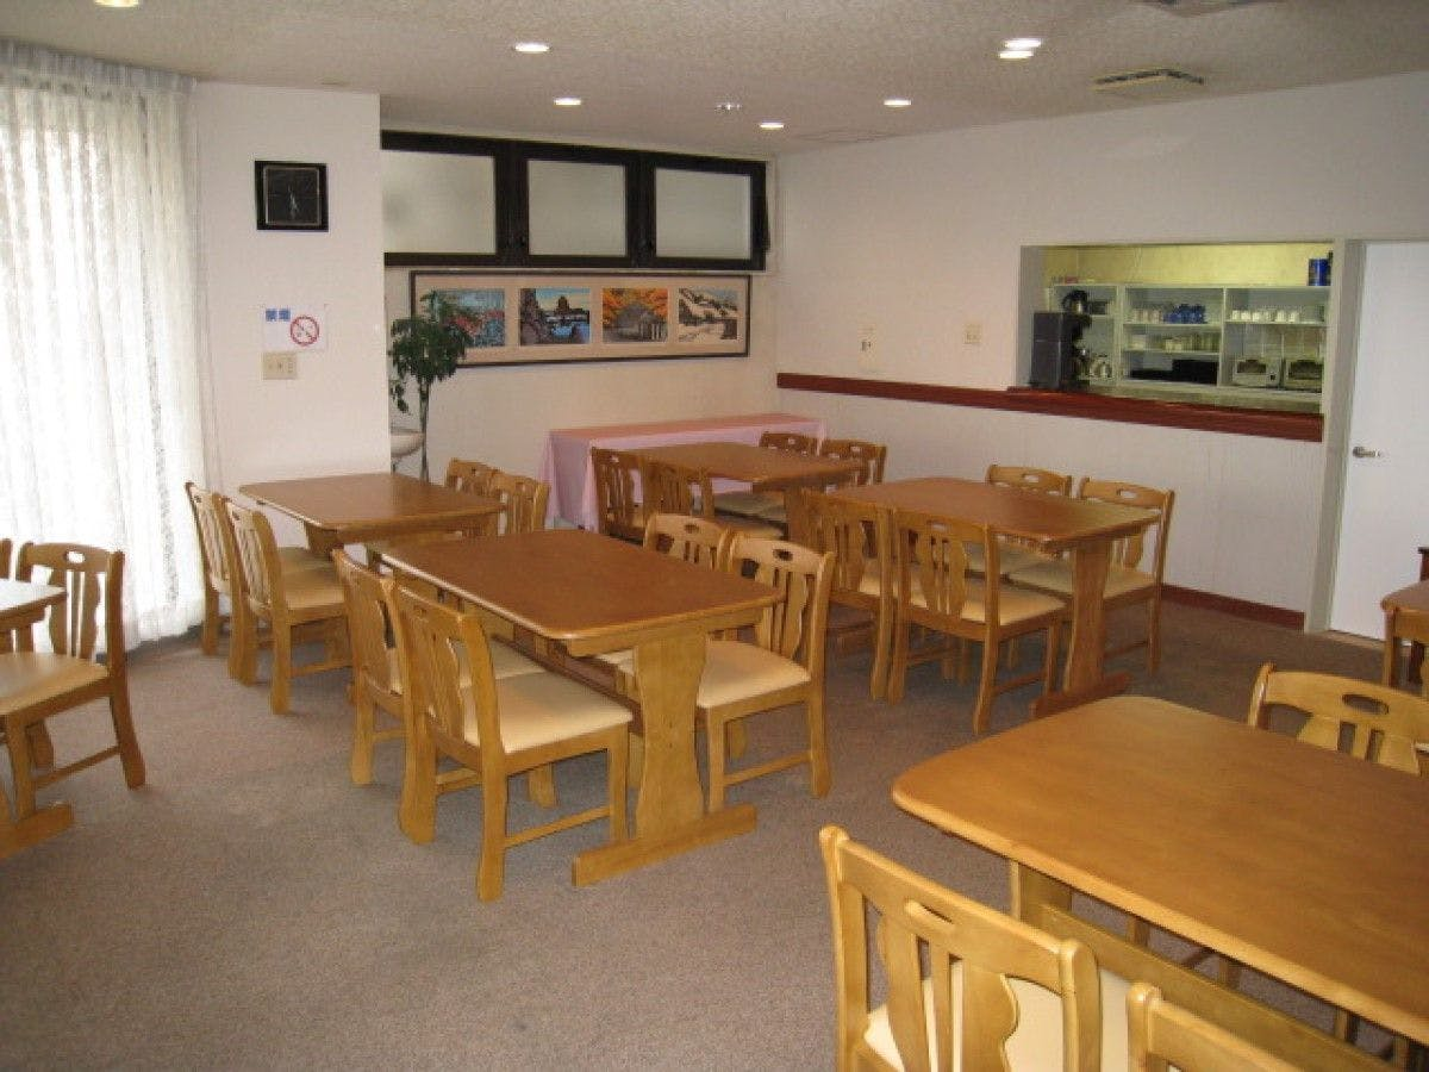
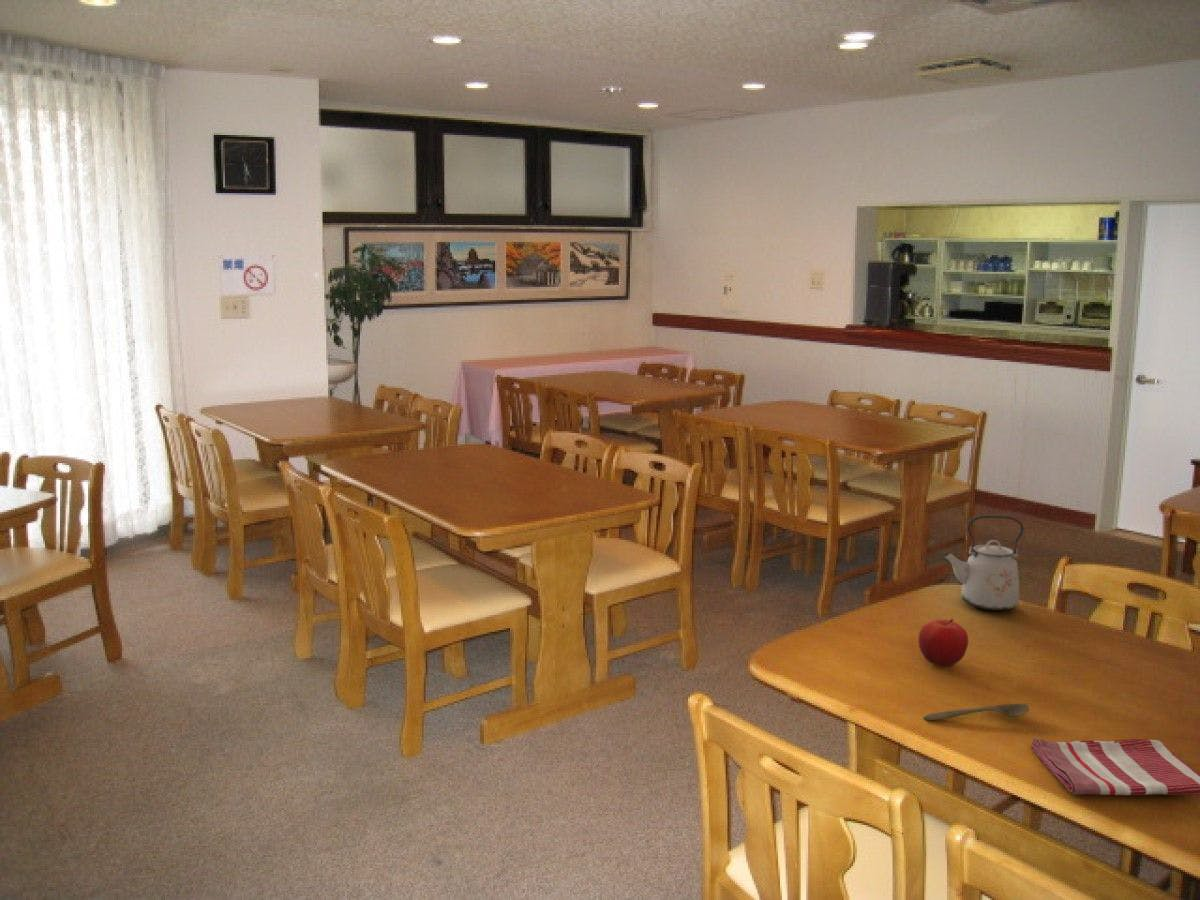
+ fruit [917,617,969,668]
+ kettle [942,514,1025,612]
+ dish towel [1030,737,1200,796]
+ spoon [922,703,1030,721]
